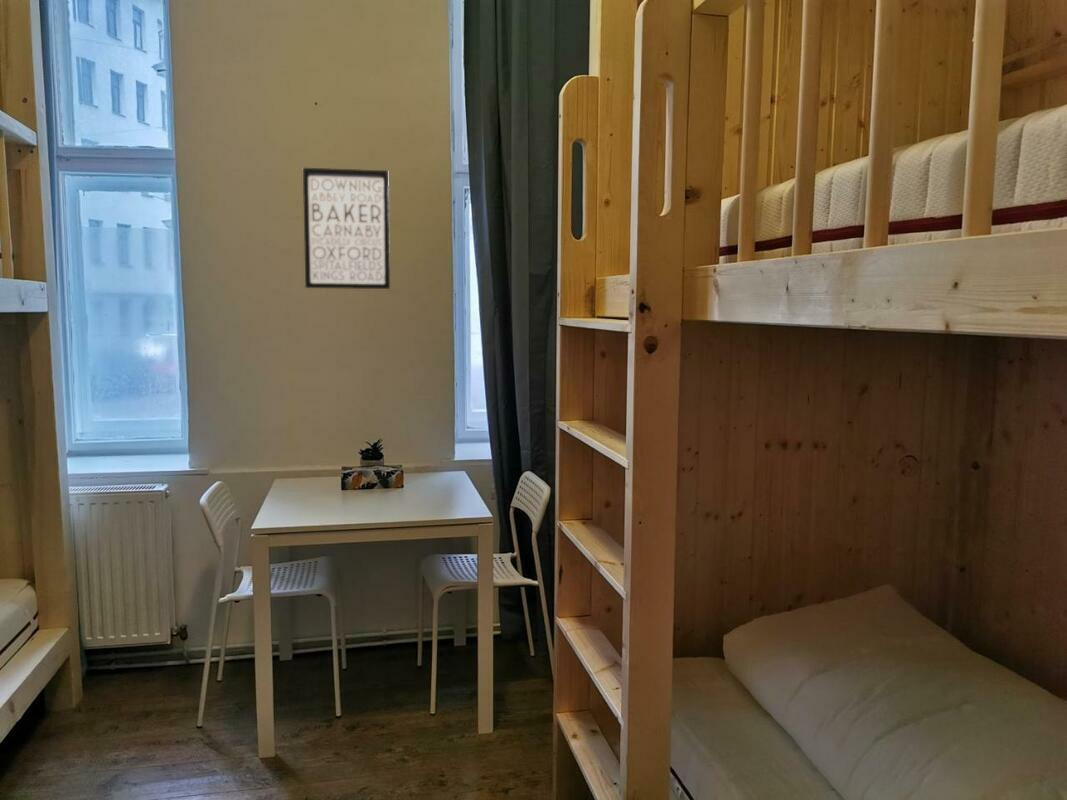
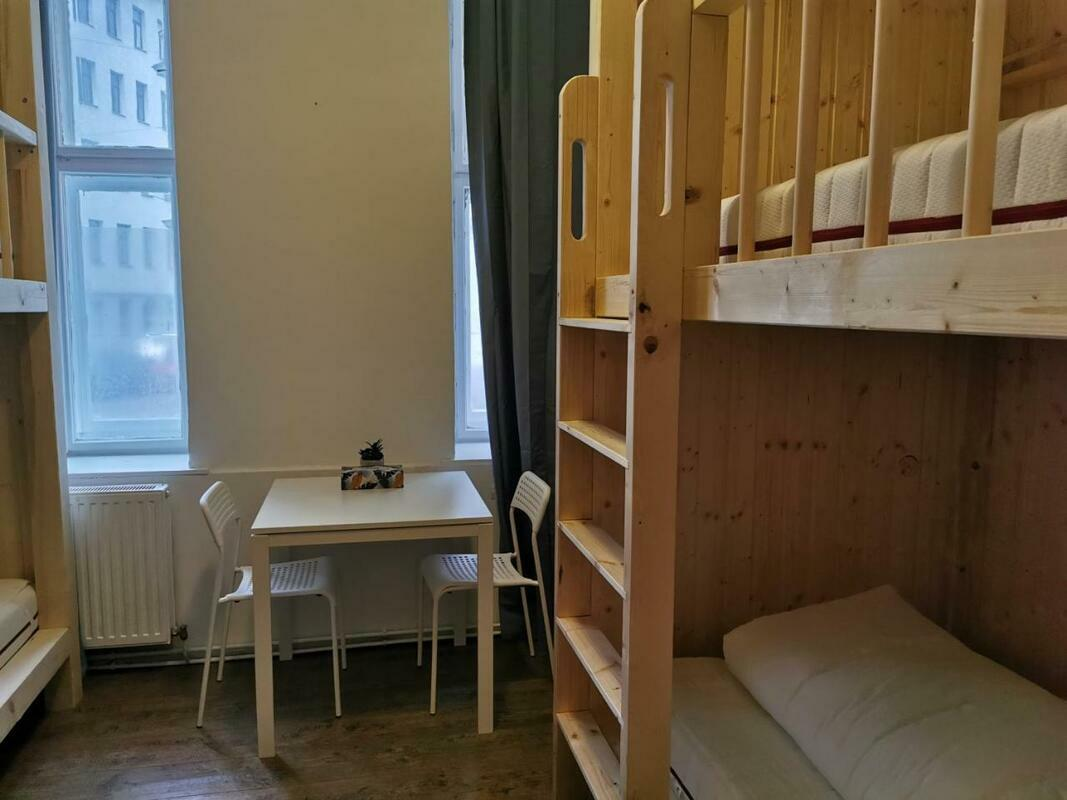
- wall art [302,167,391,290]
